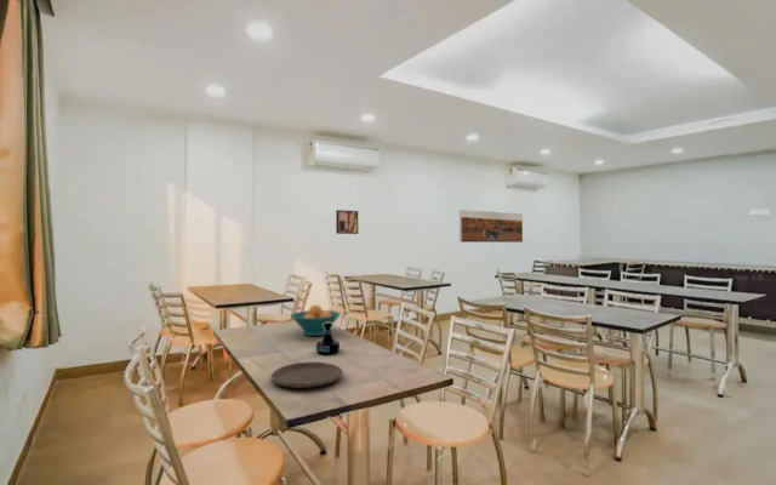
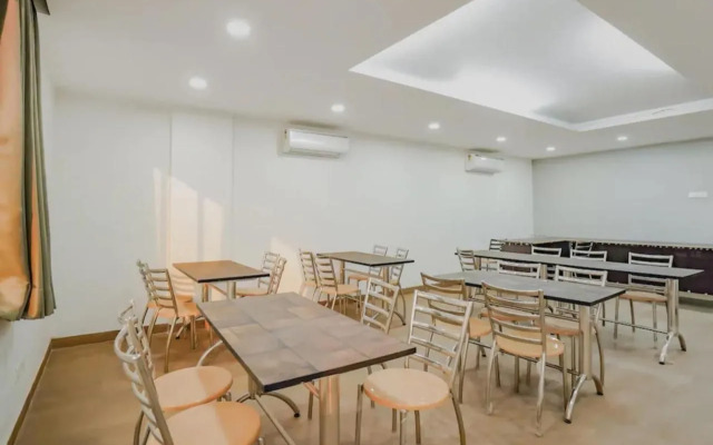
- fruit bowl [290,304,342,337]
- tequila bottle [315,323,341,355]
- wall art [335,209,359,235]
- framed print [458,209,524,244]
- plate [270,361,343,389]
